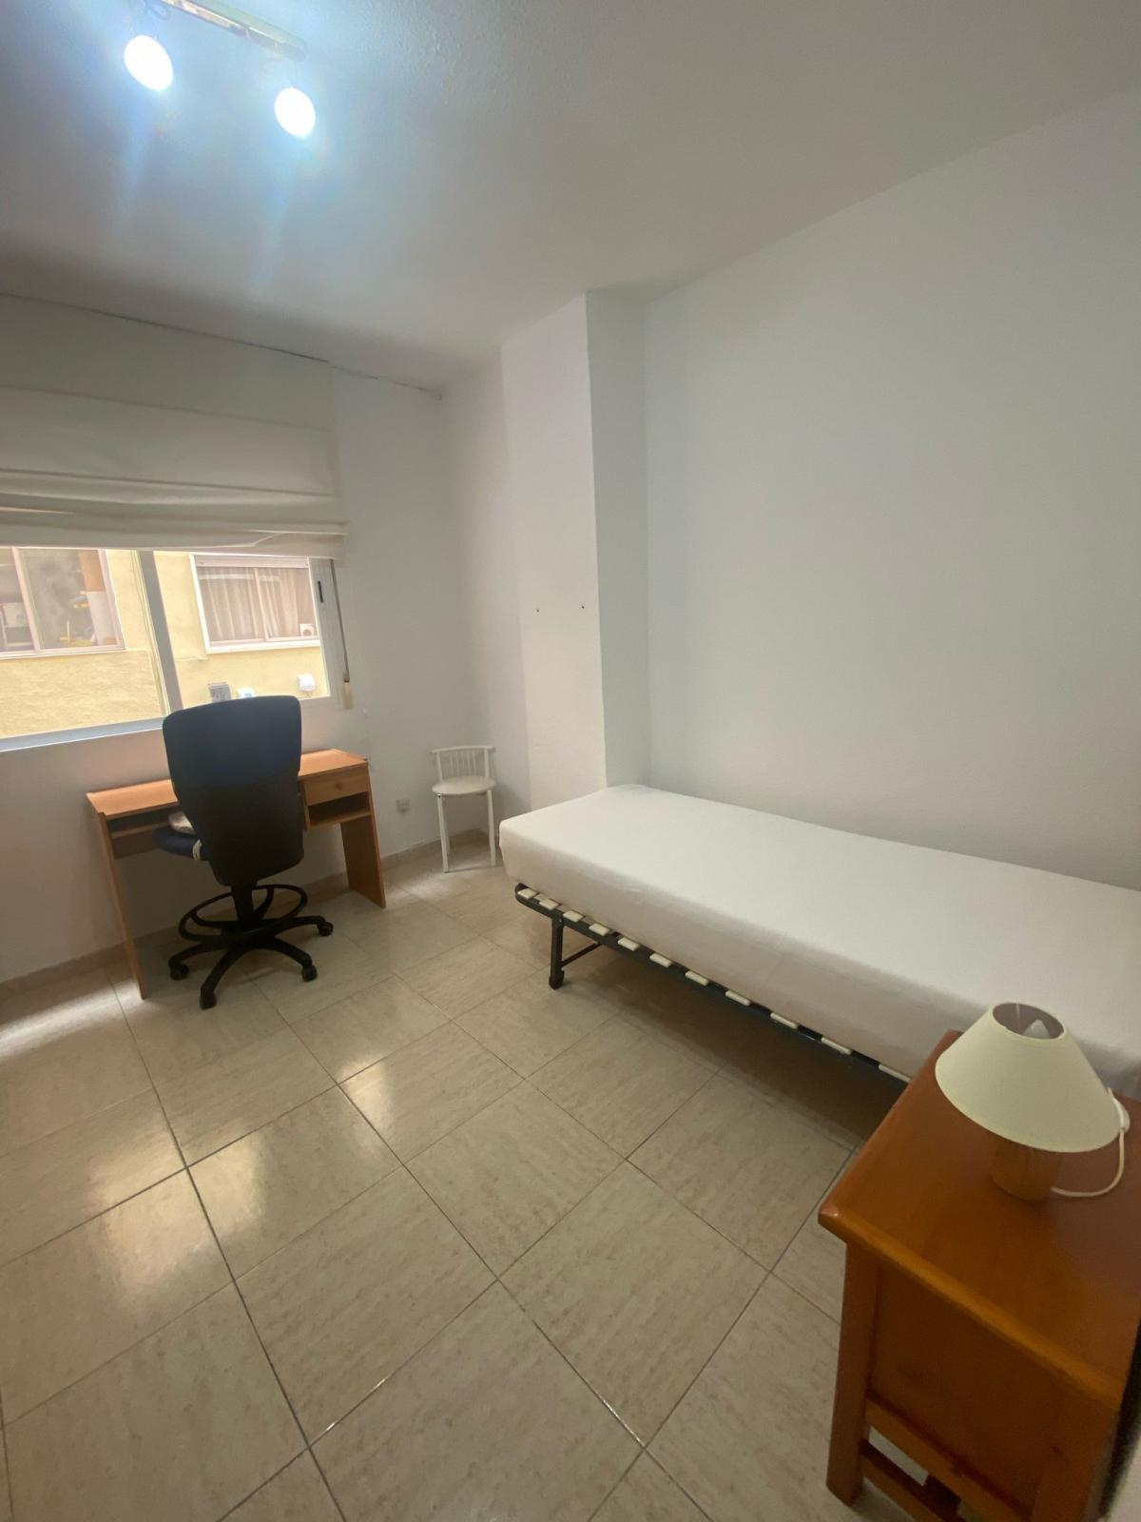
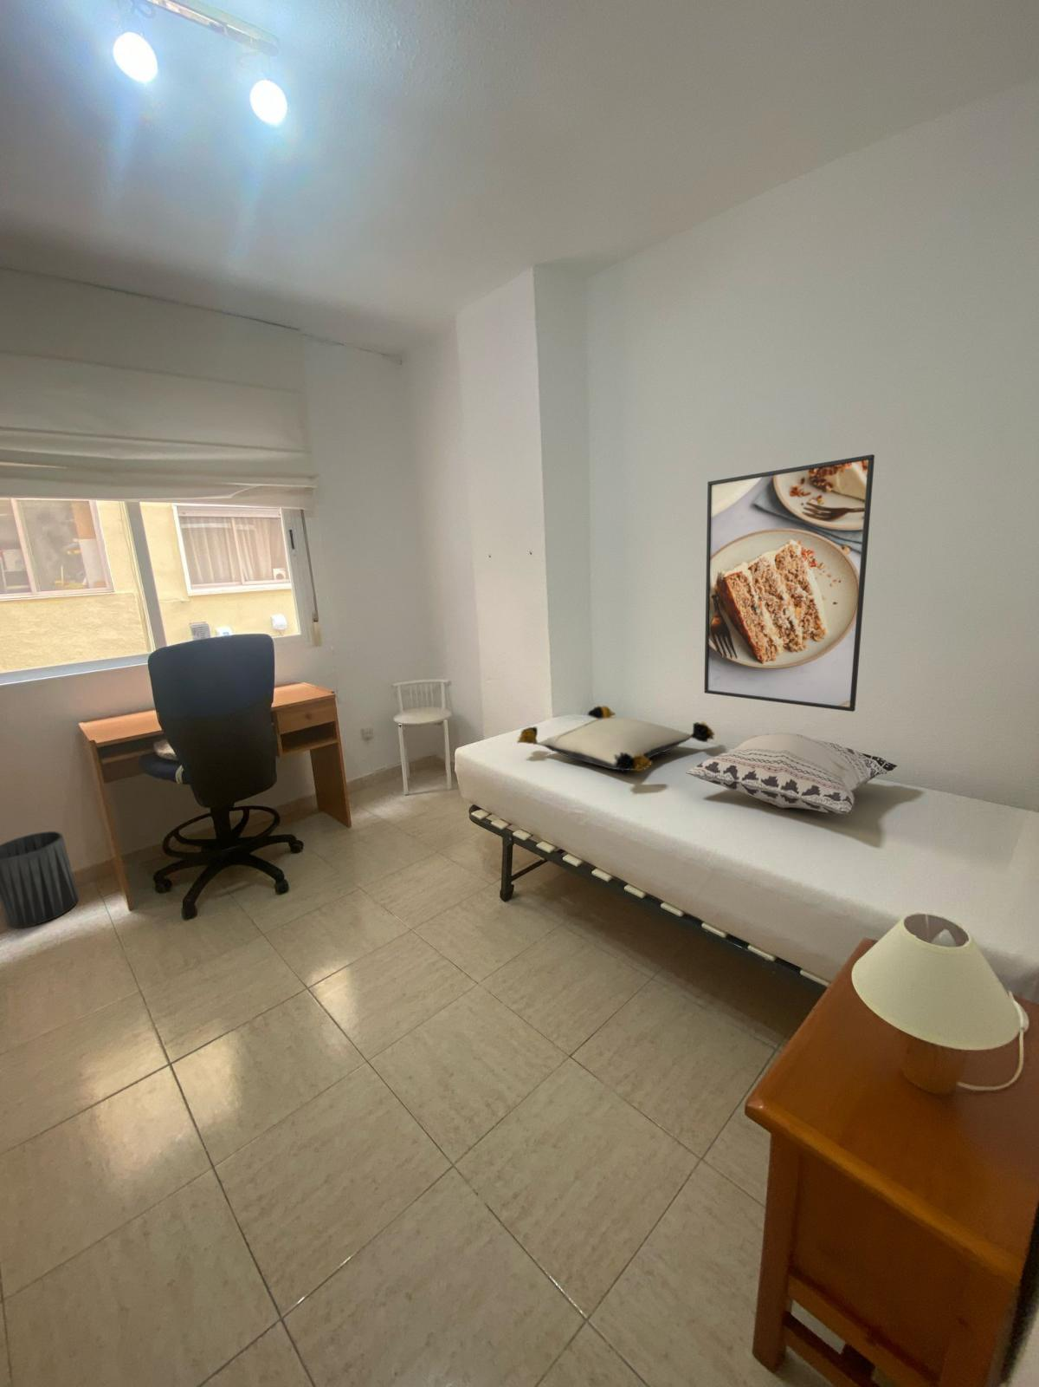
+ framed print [703,453,875,712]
+ pillow [516,704,716,774]
+ decorative pillow [685,732,898,815]
+ trash can [0,830,80,928]
